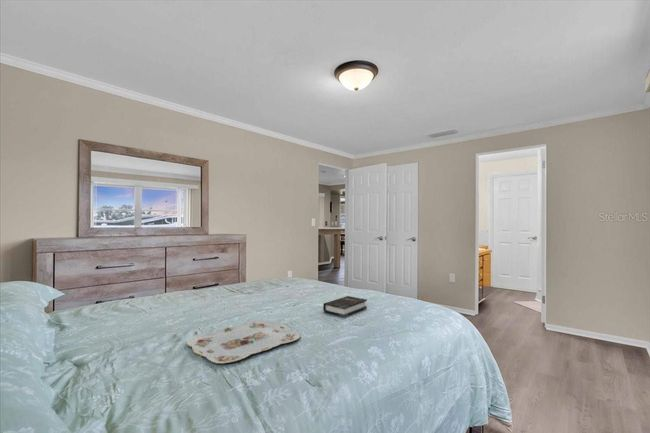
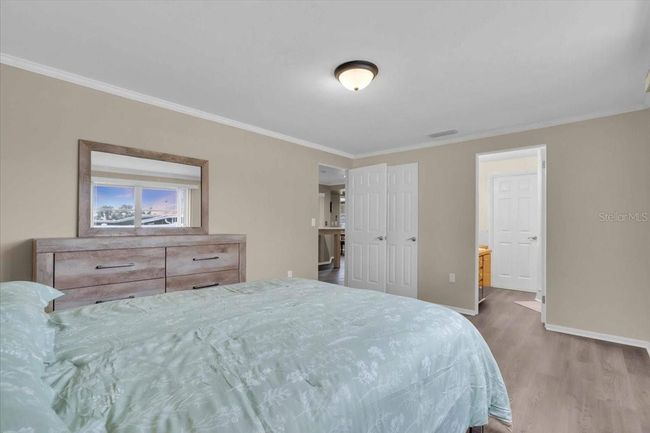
- serving tray [186,319,302,364]
- hardback book [322,295,368,318]
